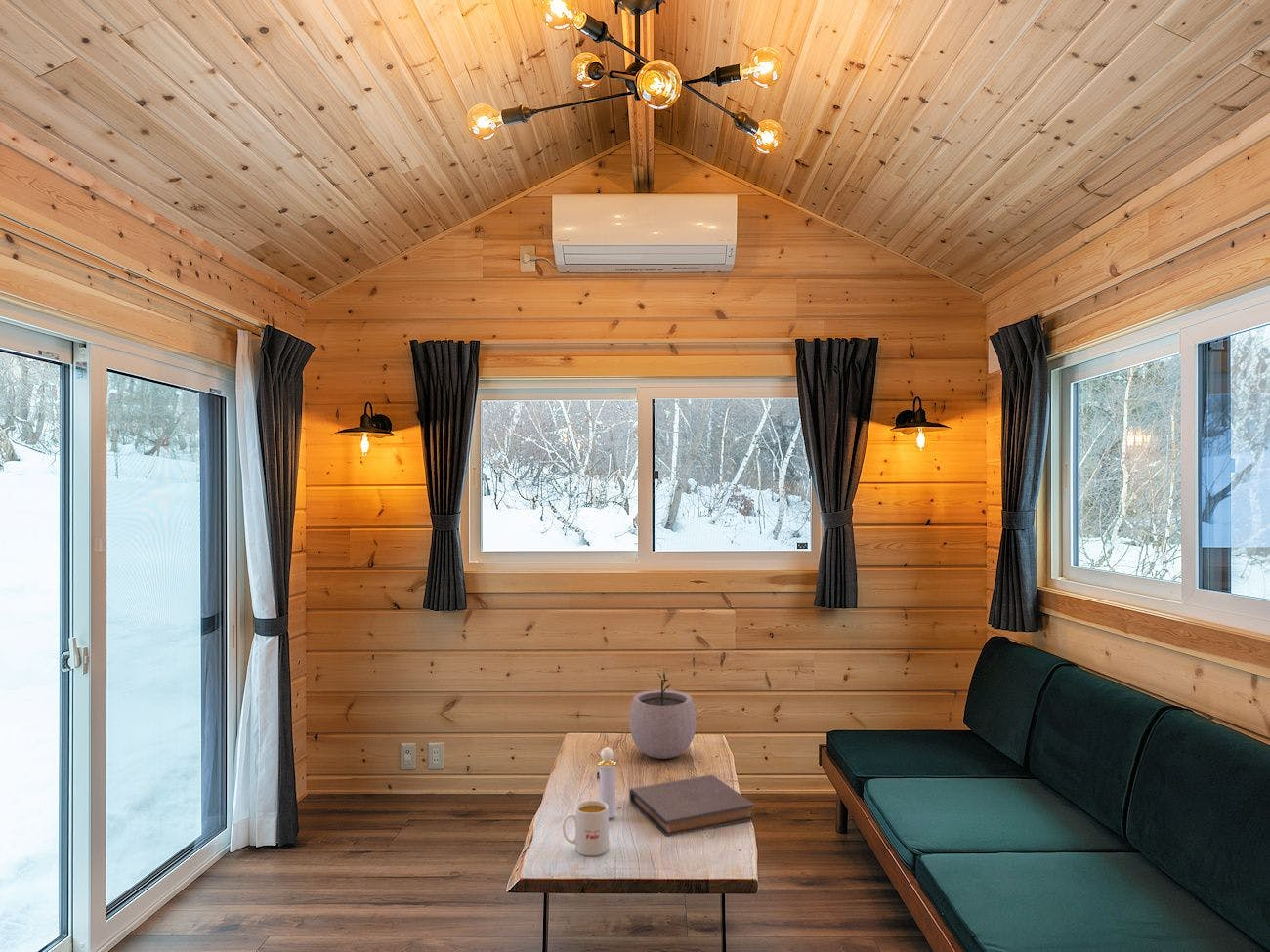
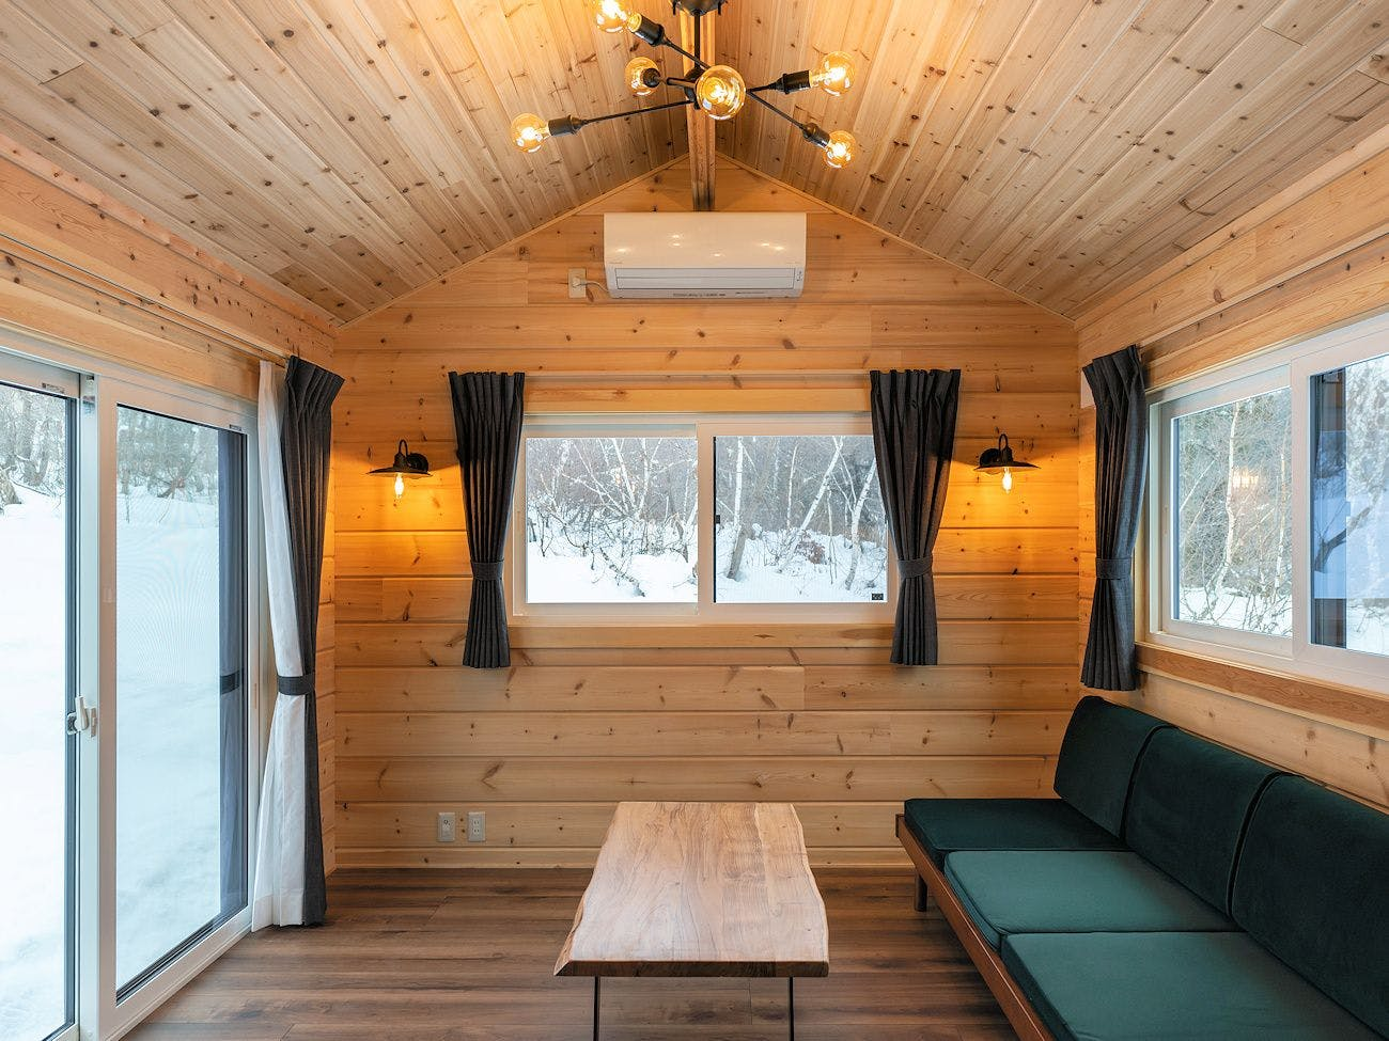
- plant pot [628,671,698,760]
- book [628,774,755,838]
- perfume bottle [596,747,618,819]
- mug [562,800,610,857]
